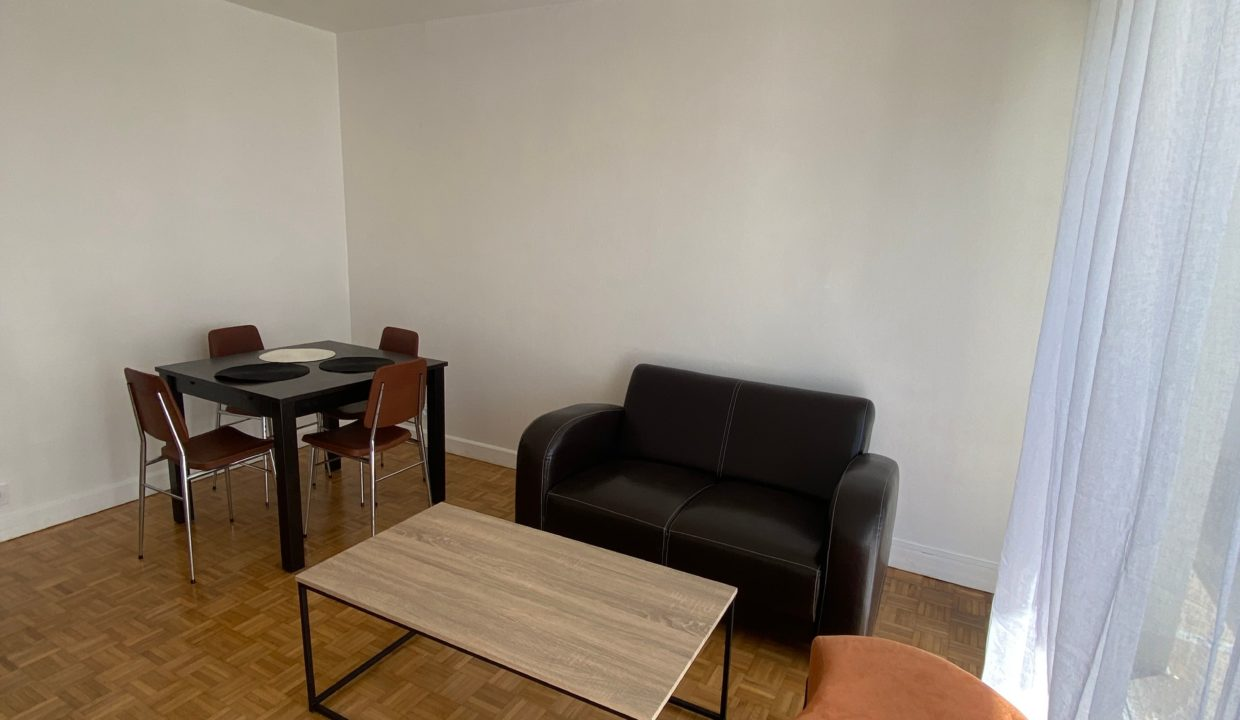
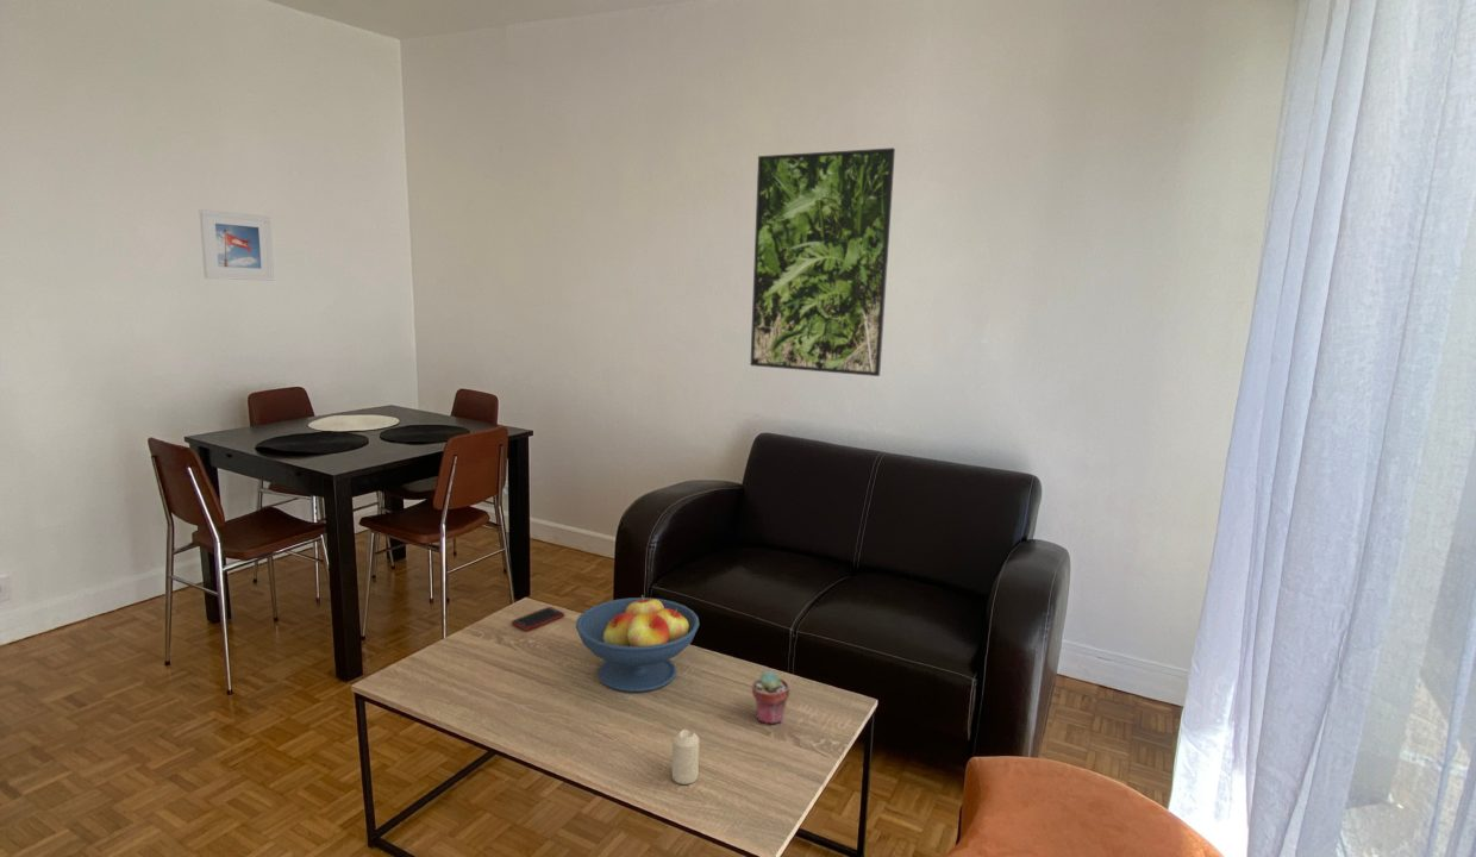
+ candle [671,728,700,786]
+ fruit bowl [575,594,700,693]
+ potted succulent [751,670,790,725]
+ cell phone [511,606,565,632]
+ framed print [198,208,275,282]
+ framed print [749,146,896,377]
